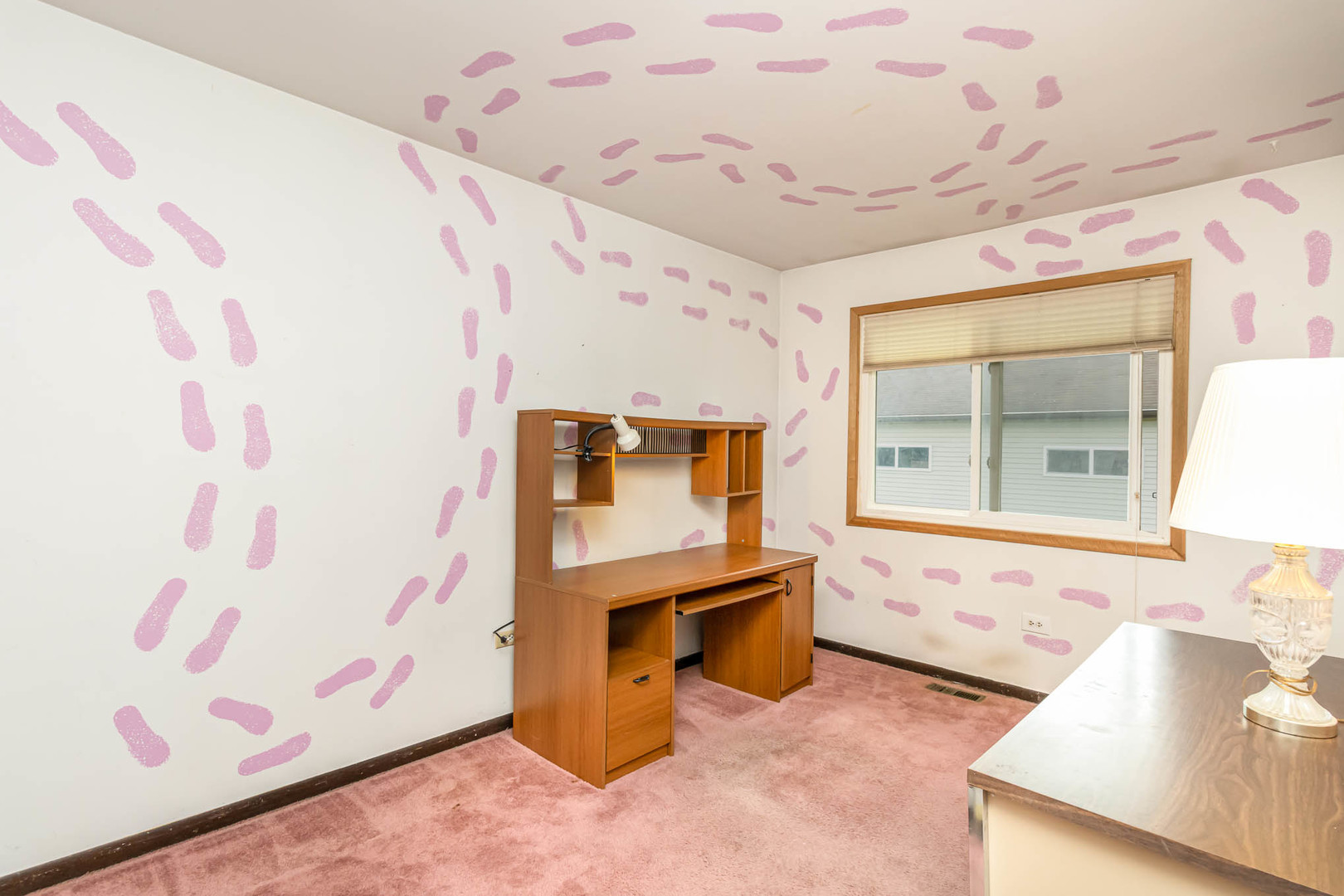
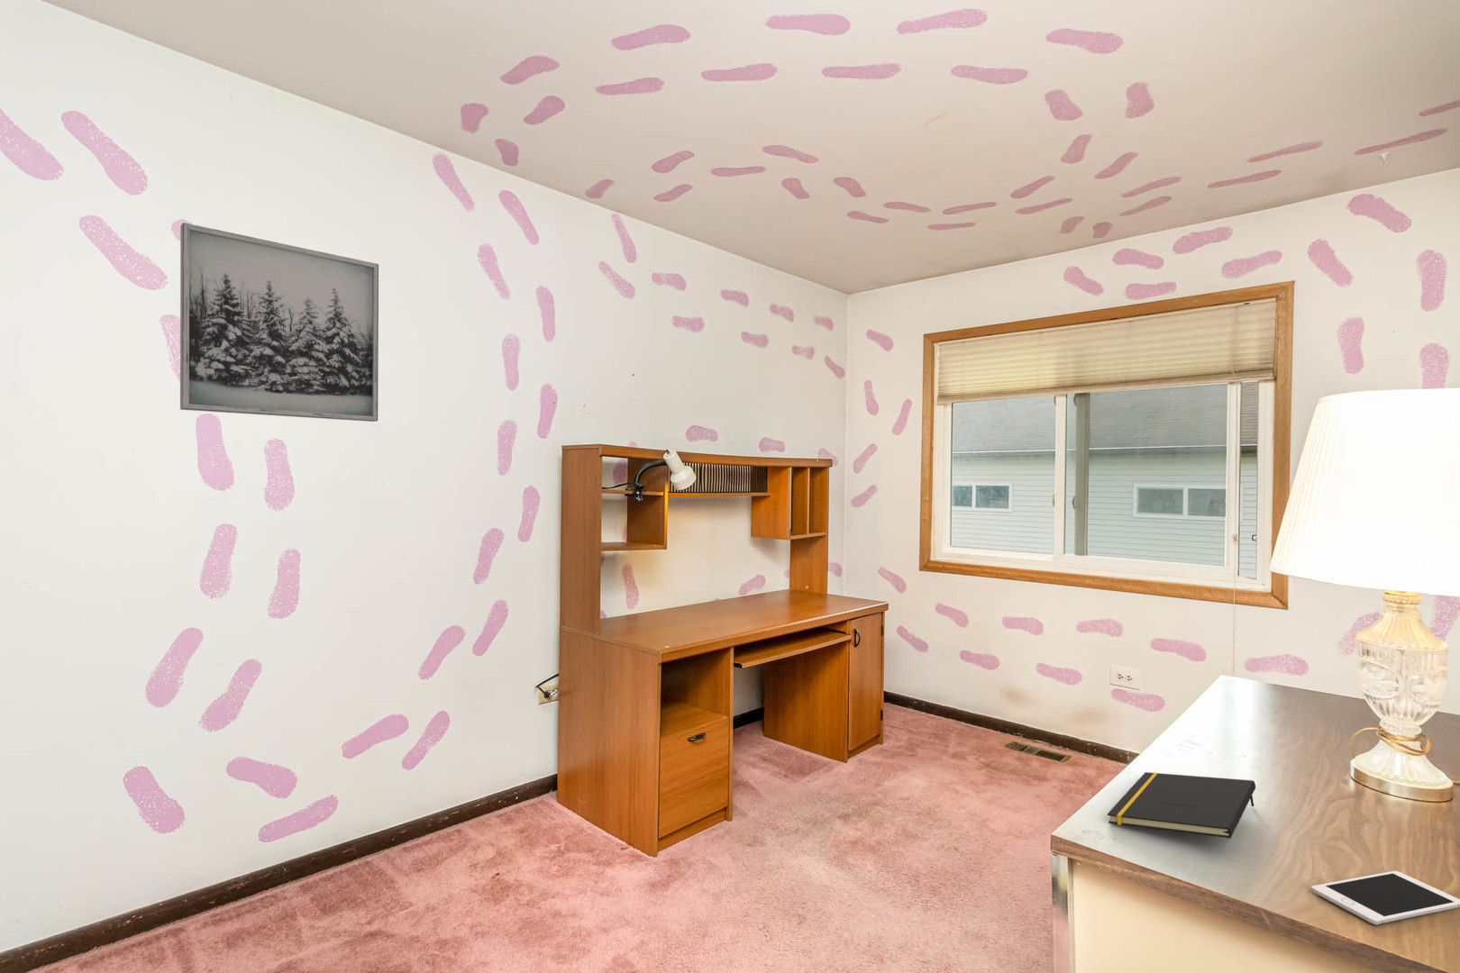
+ cell phone [1310,870,1460,925]
+ wall art [179,222,379,422]
+ notepad [1107,771,1257,838]
